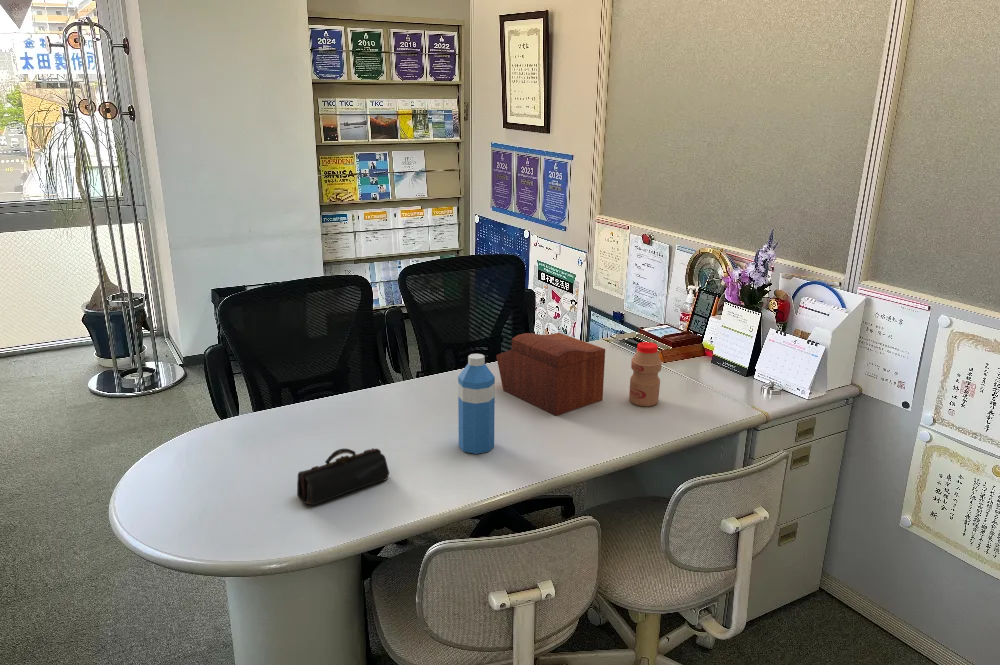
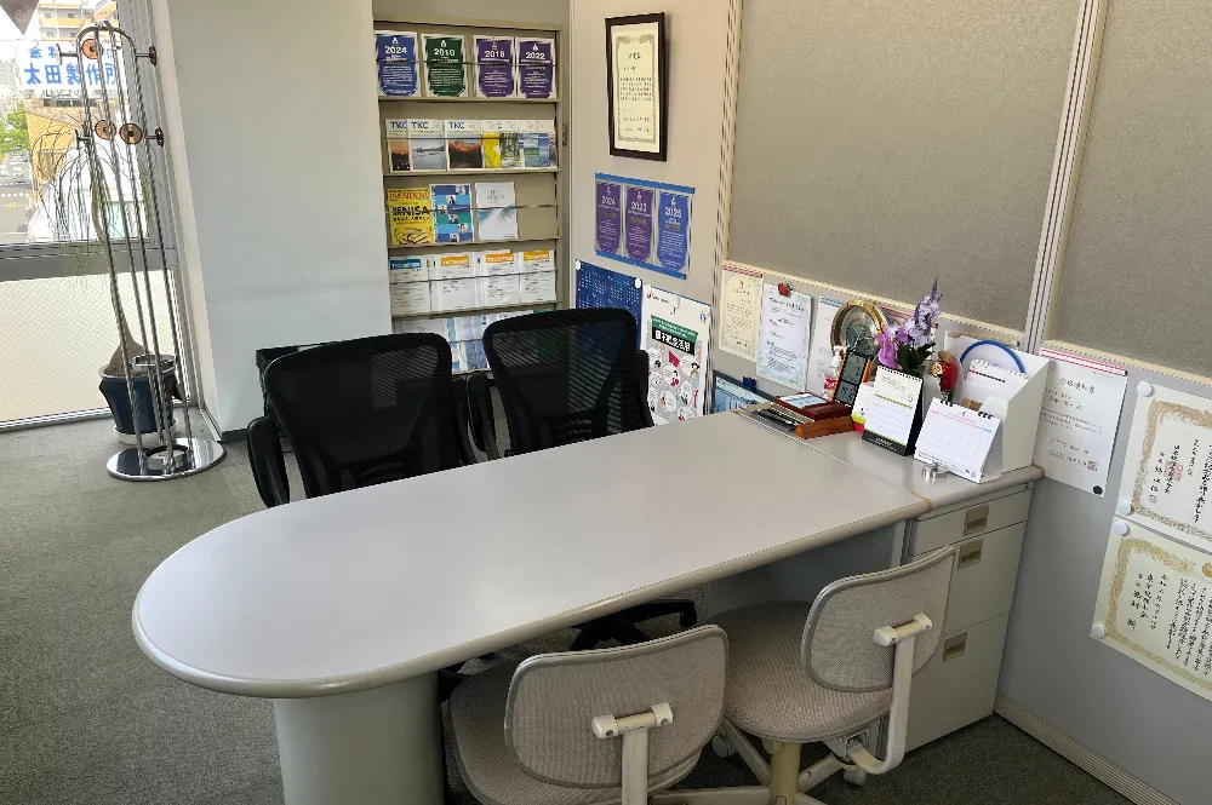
- sewing box [495,332,606,417]
- bottle [628,341,663,407]
- pencil case [296,447,390,506]
- water bottle [457,353,496,455]
